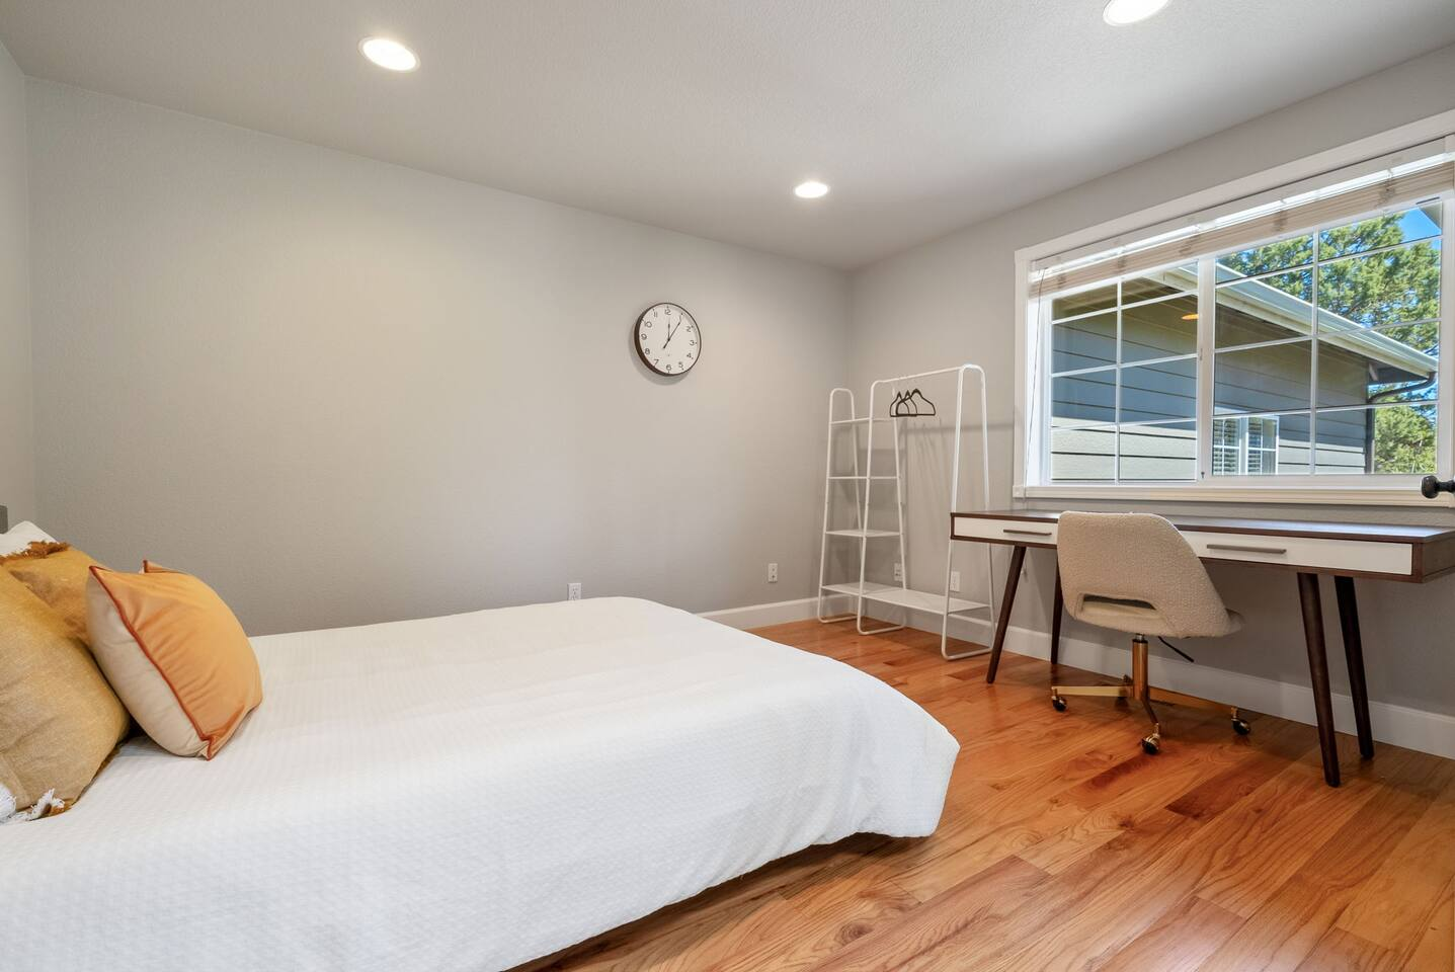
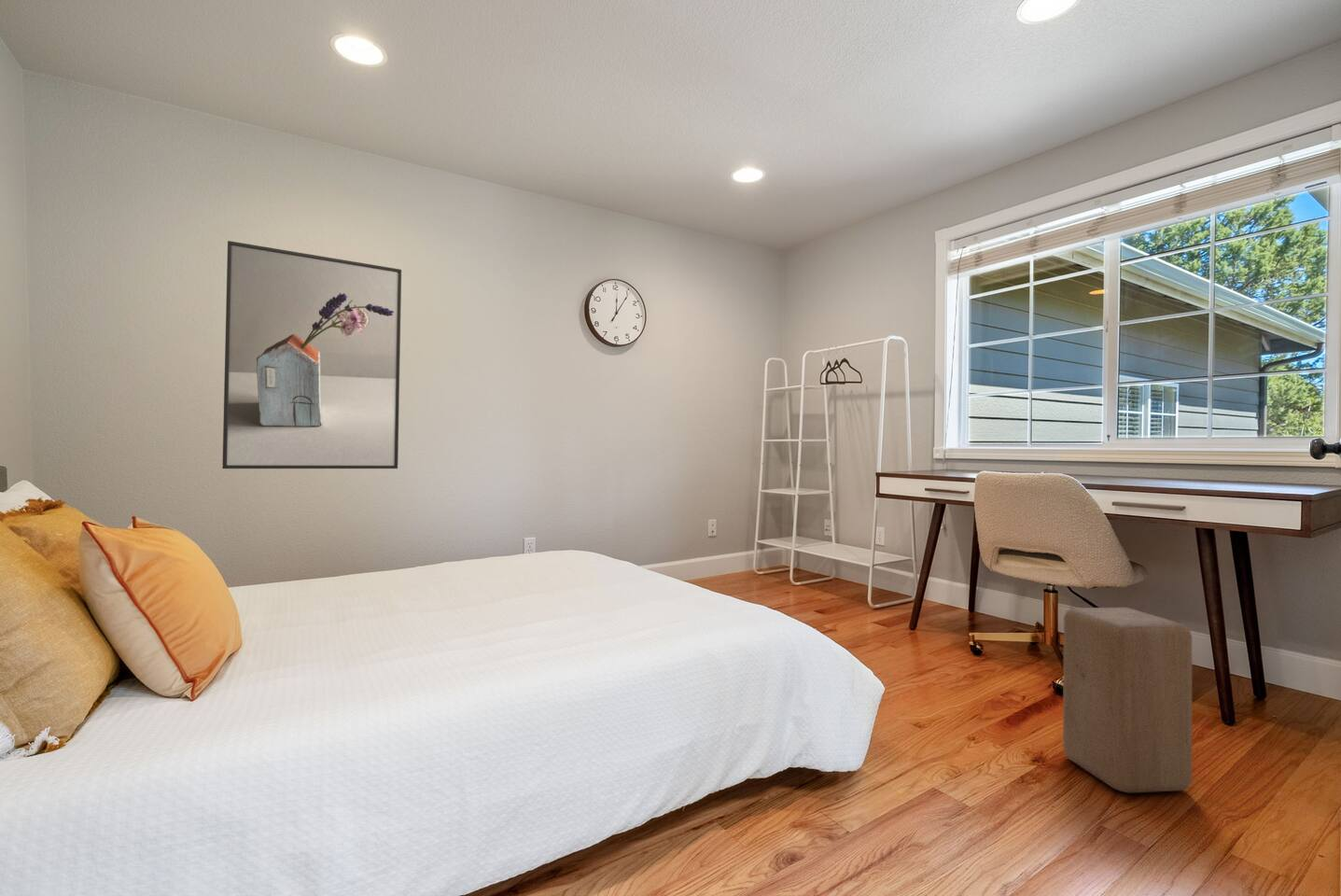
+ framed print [221,240,402,469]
+ stool [1062,607,1193,793]
